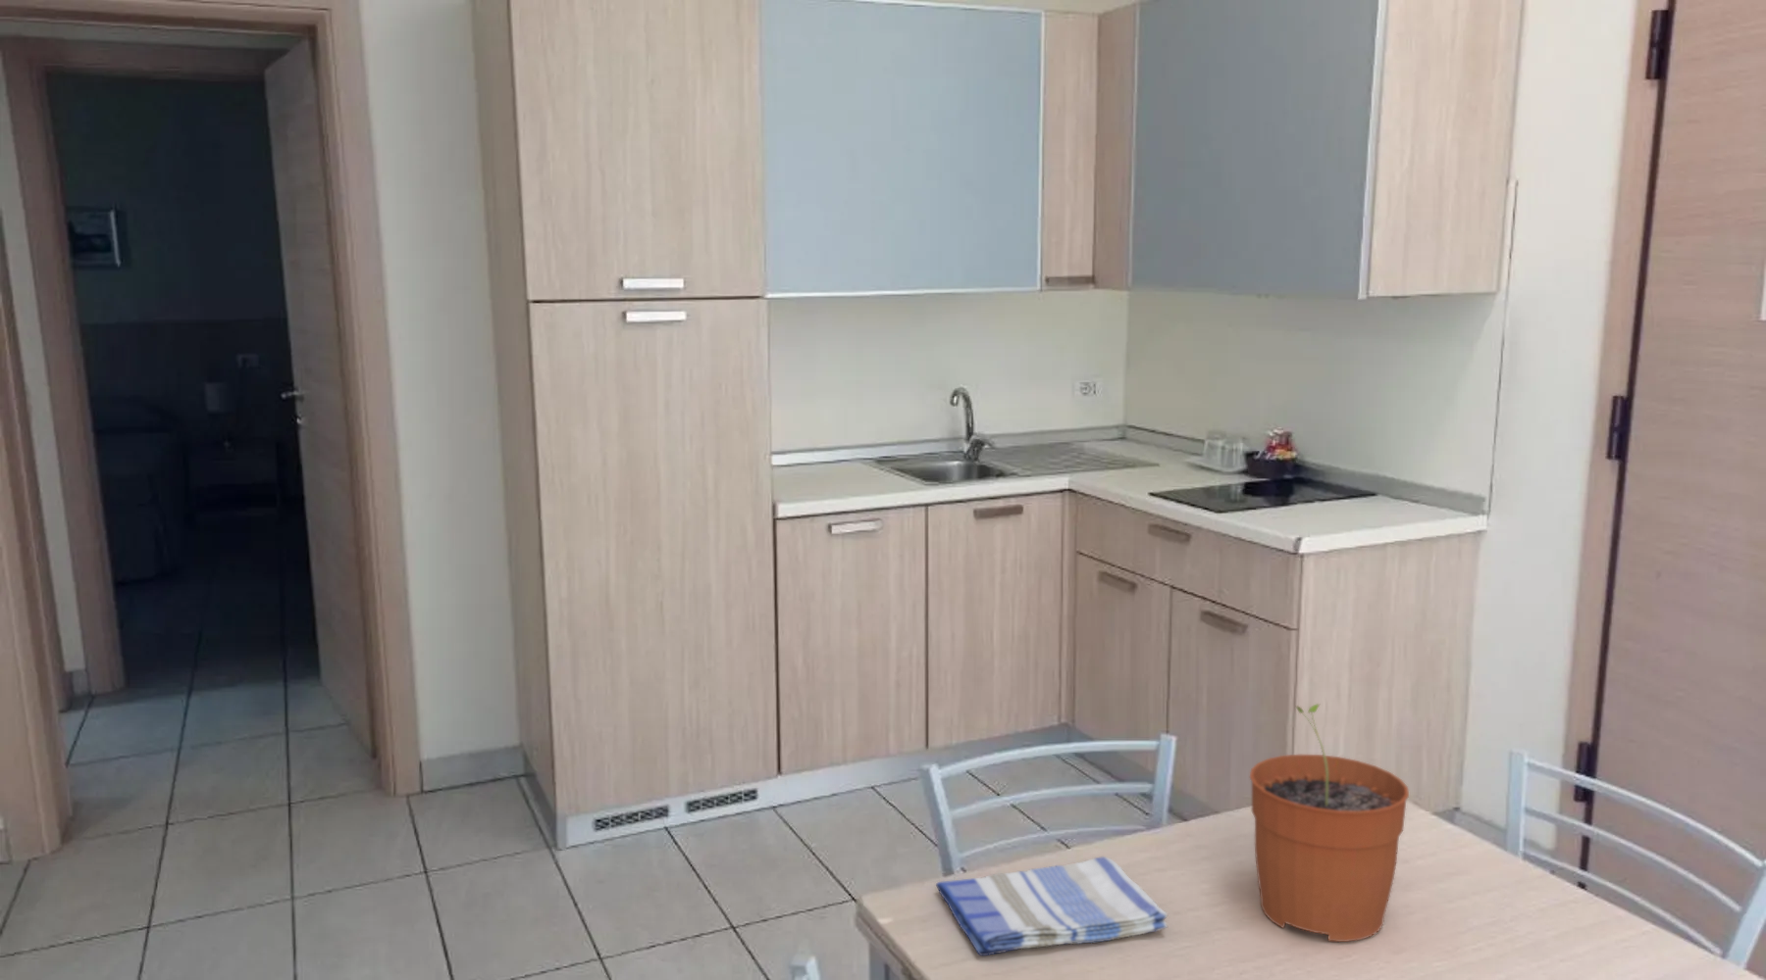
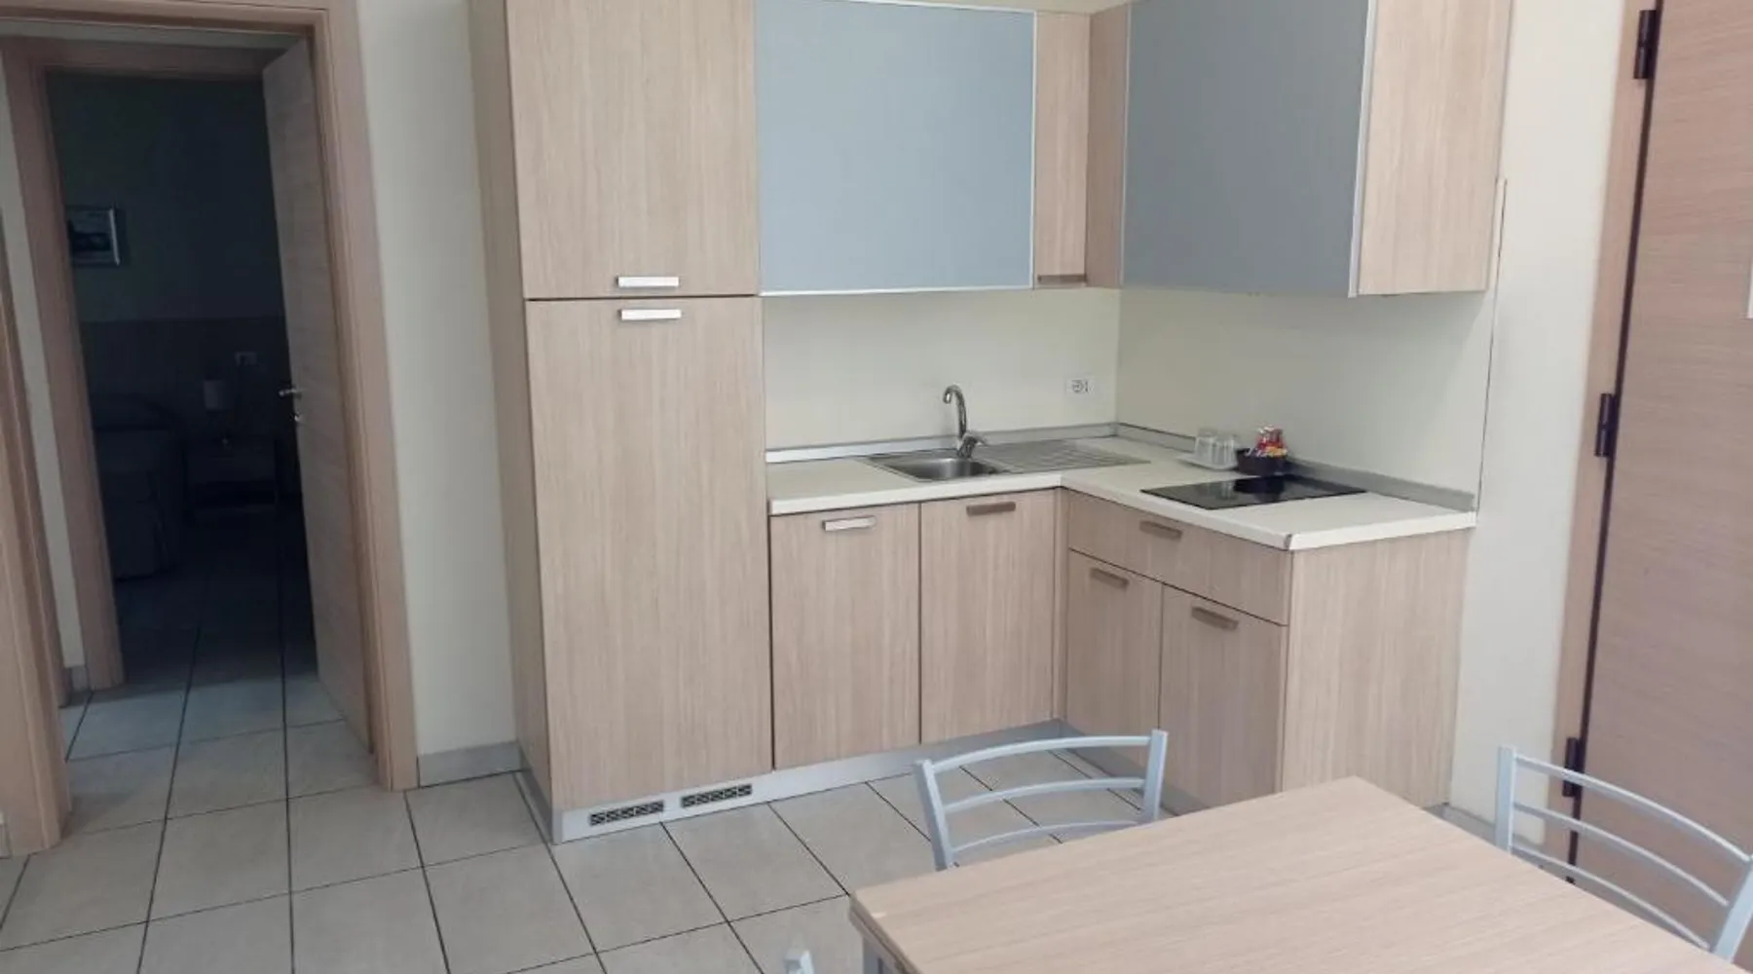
- dish towel [935,856,1168,957]
- plant pot [1249,702,1410,943]
